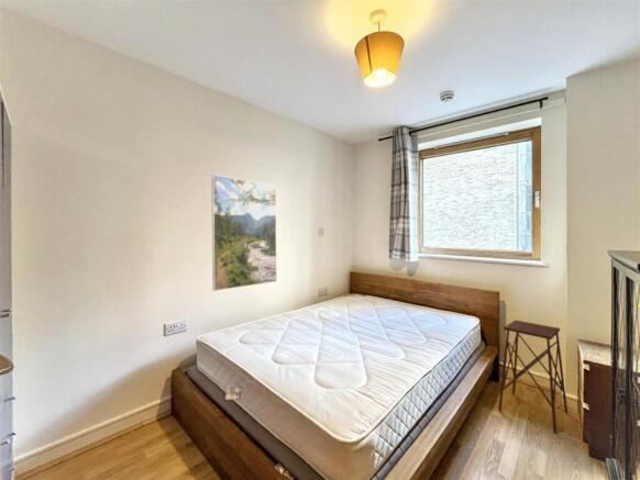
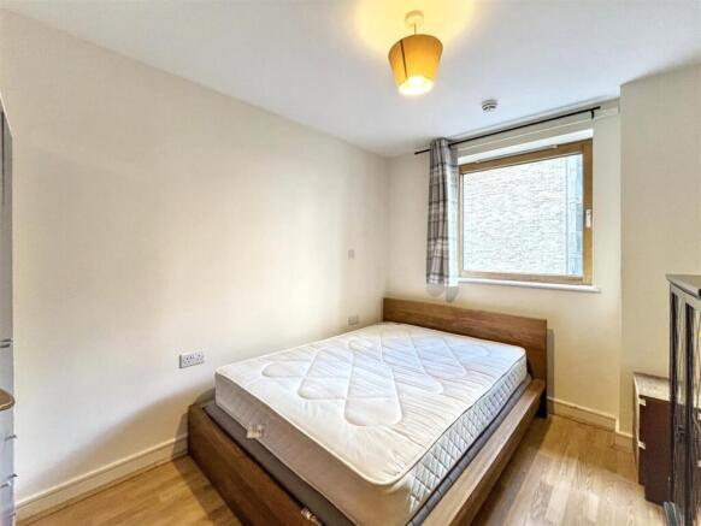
- side table [497,320,569,434]
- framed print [210,174,278,292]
